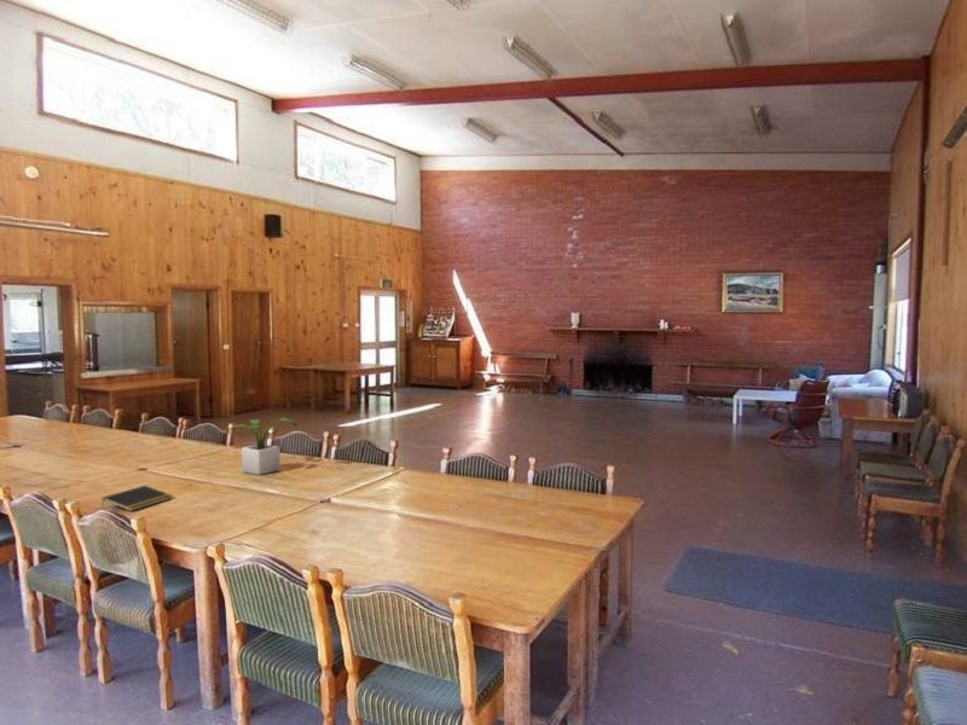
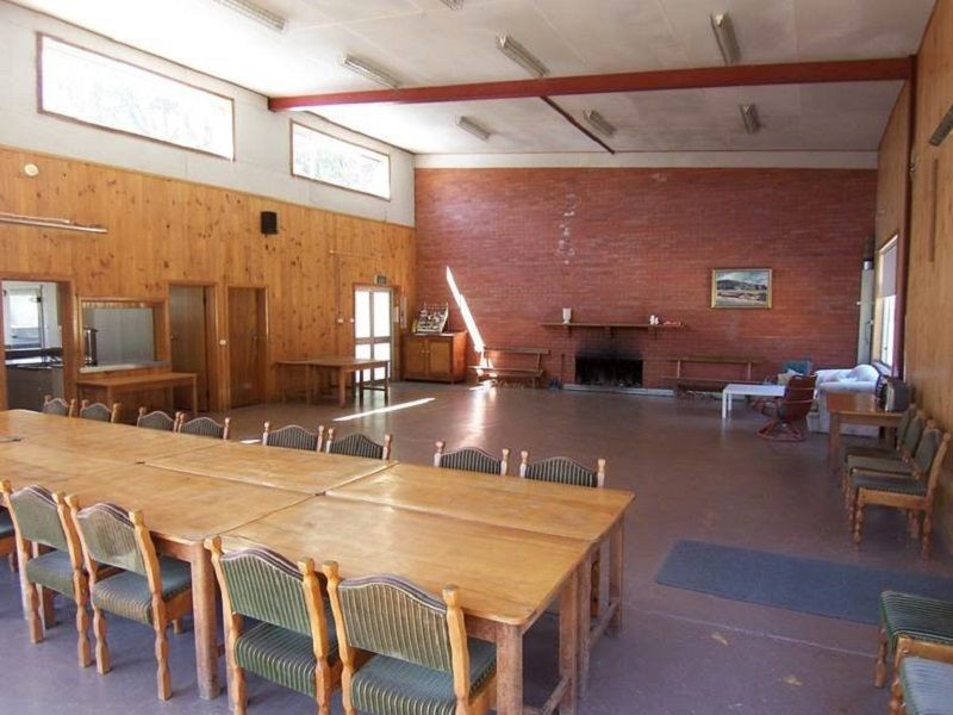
- notepad [100,485,173,512]
- potted plant [226,417,299,476]
